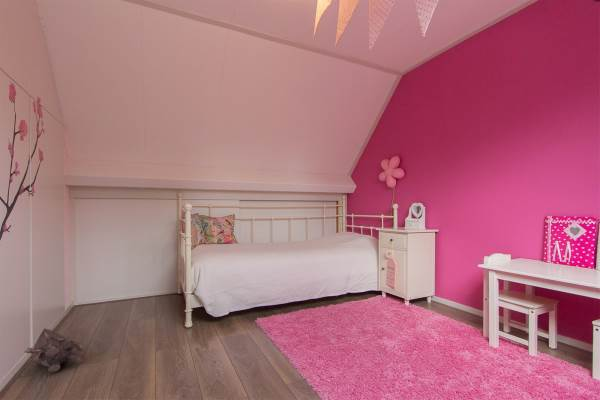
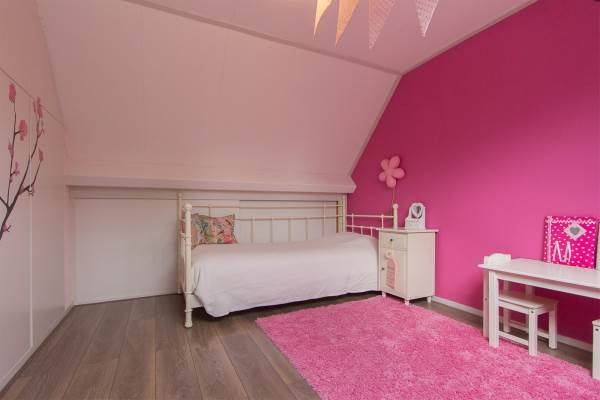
- plush toy [23,328,84,374]
